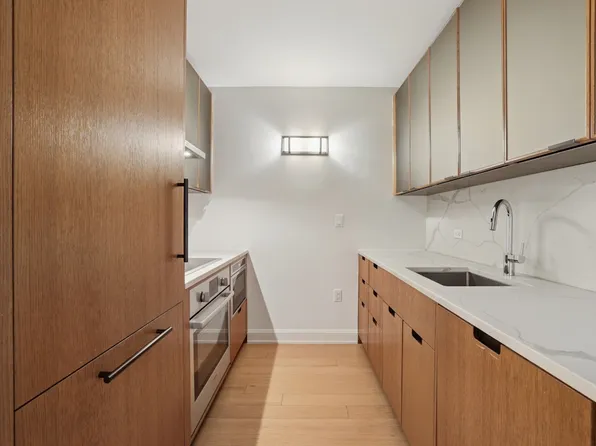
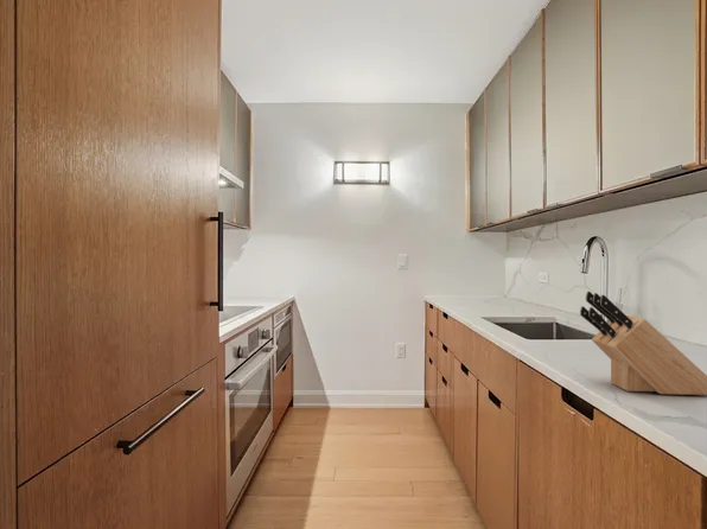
+ knife block [579,291,707,396]
